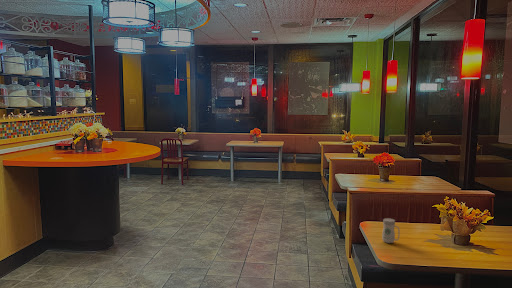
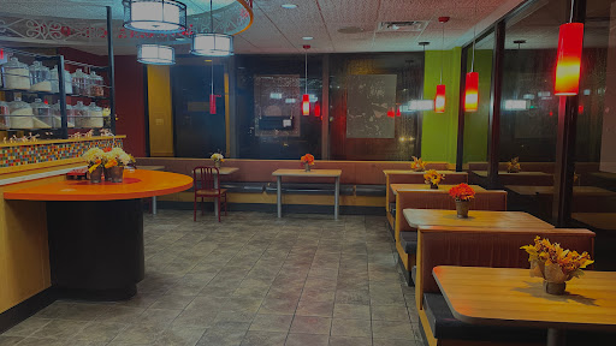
- mug [381,217,401,244]
